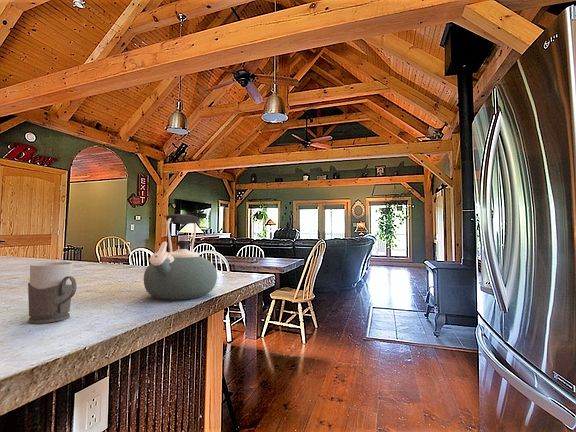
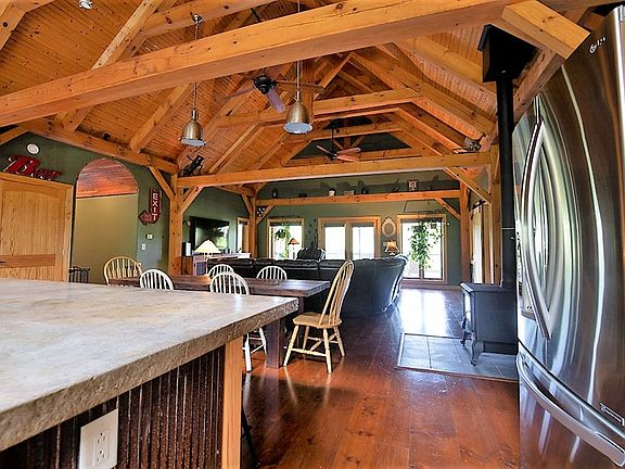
- mug [27,261,77,324]
- kettle [143,213,218,301]
